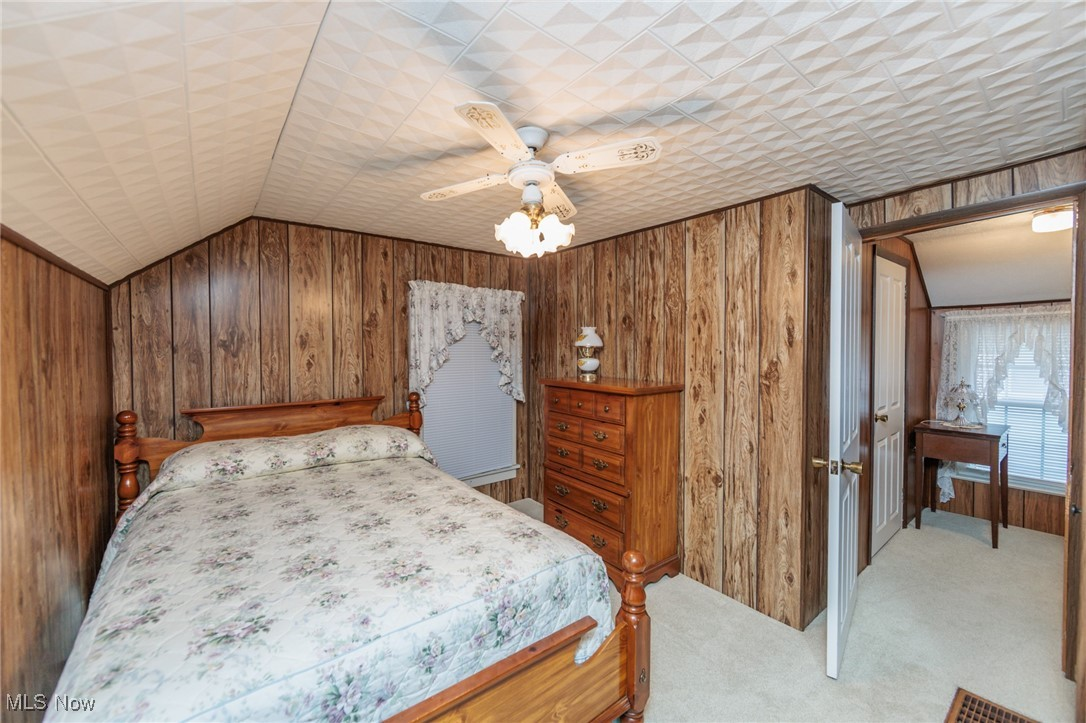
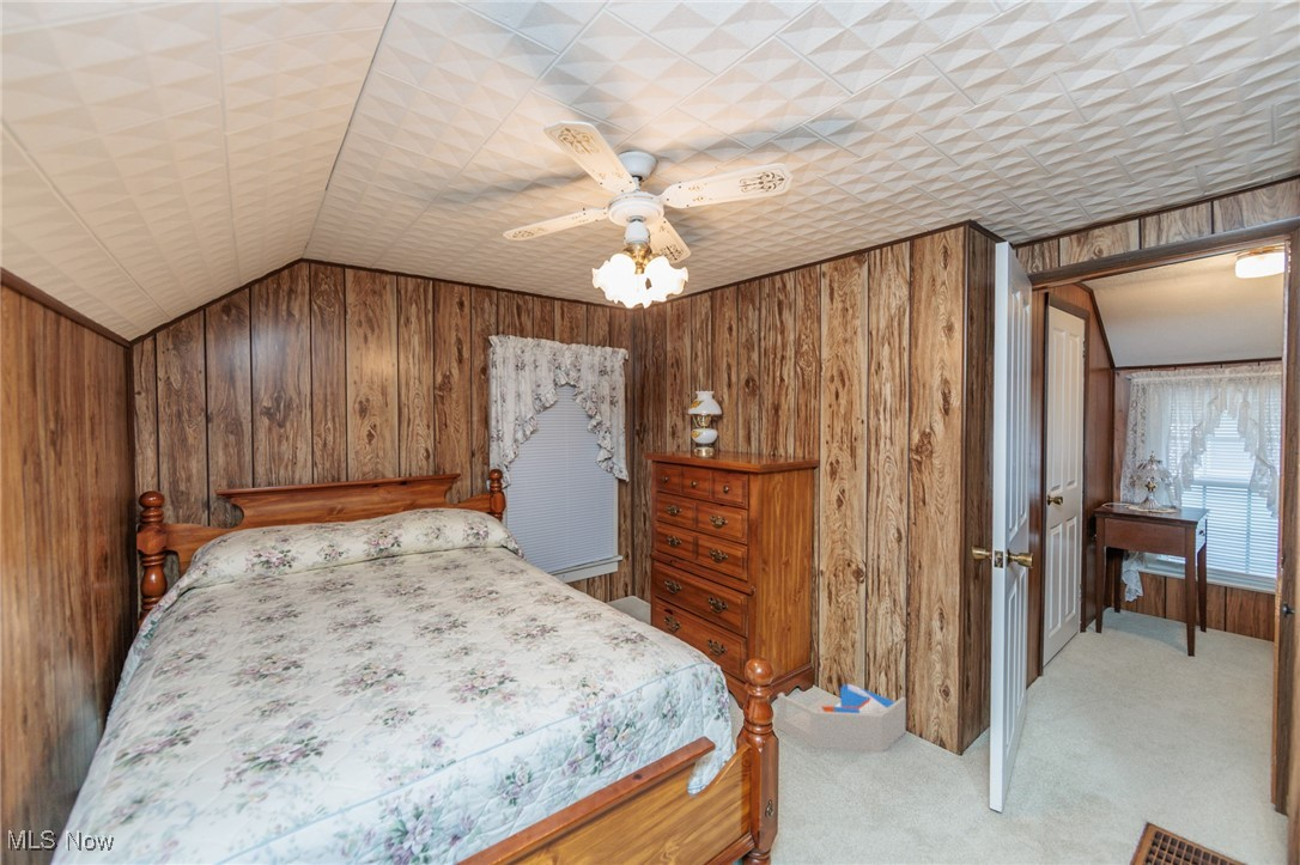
+ storage bin [777,682,907,754]
